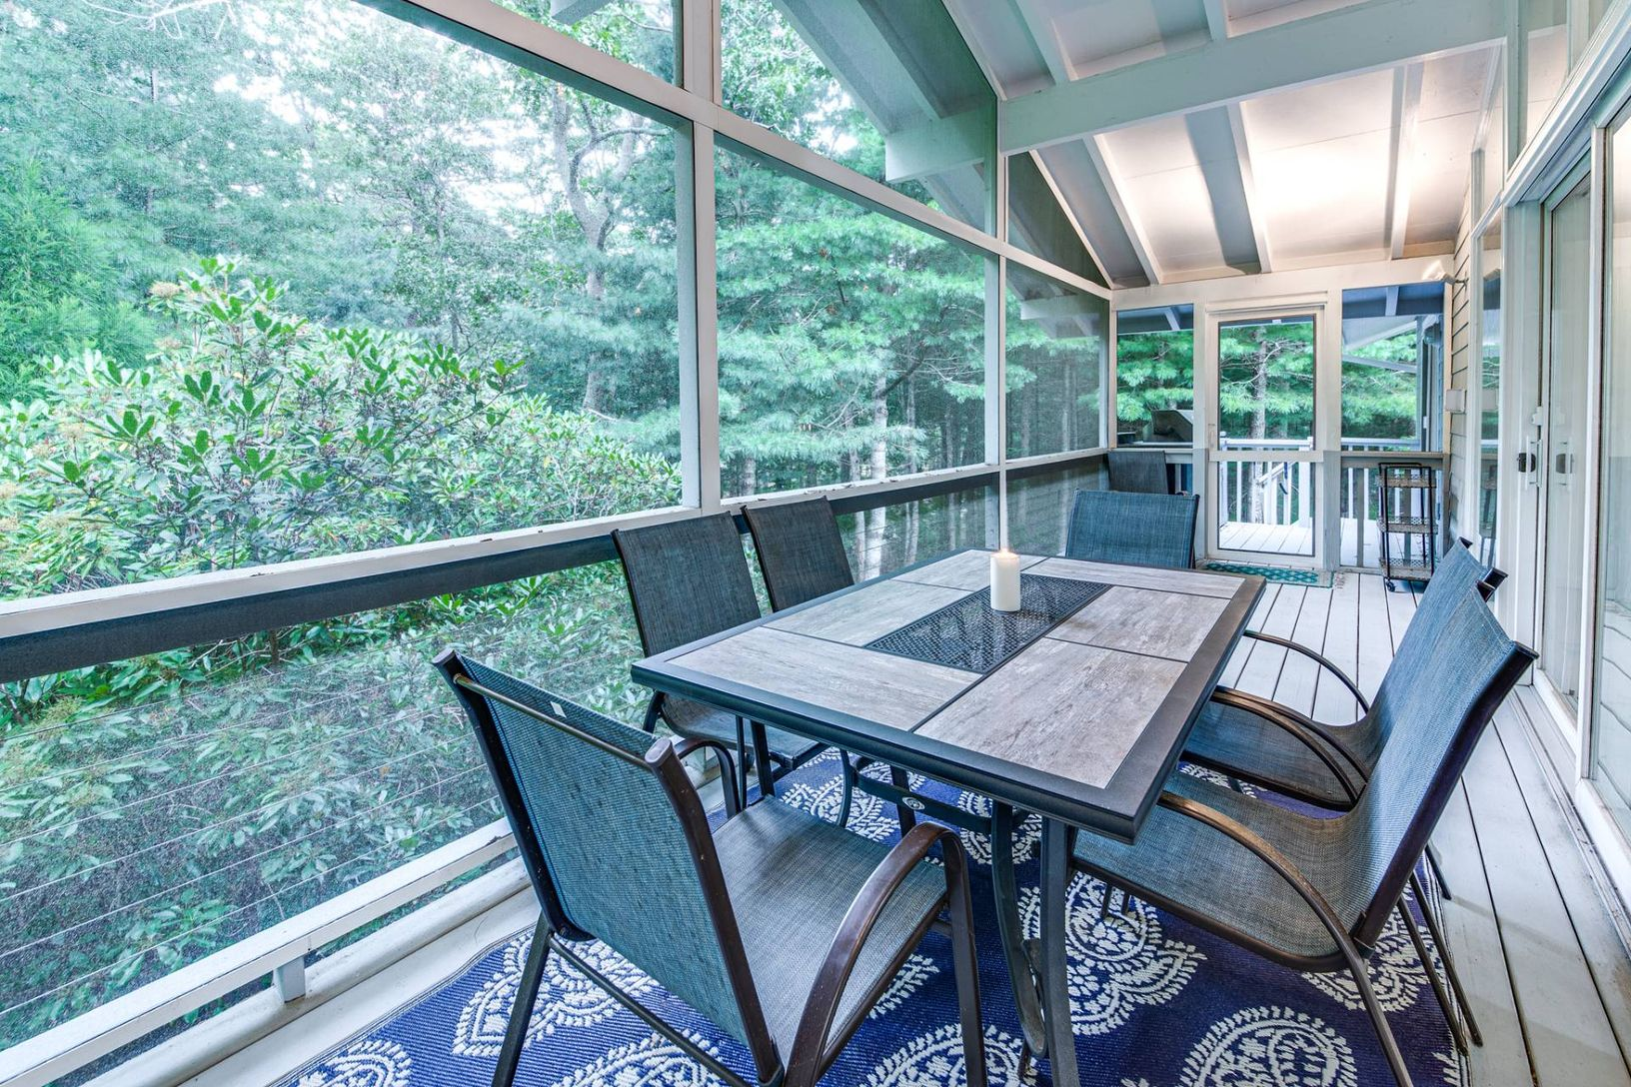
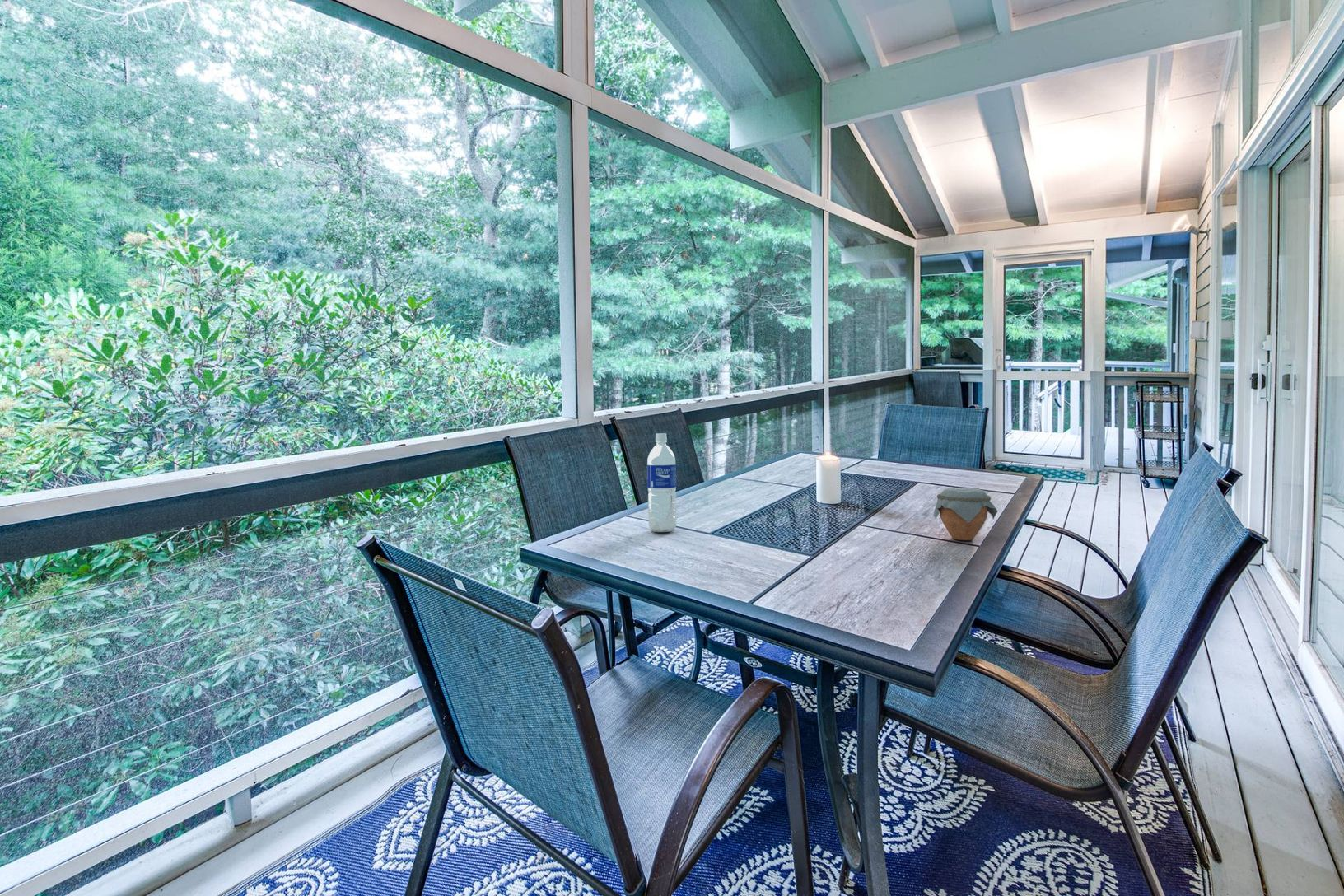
+ jar [933,488,998,541]
+ water bottle [646,432,677,533]
